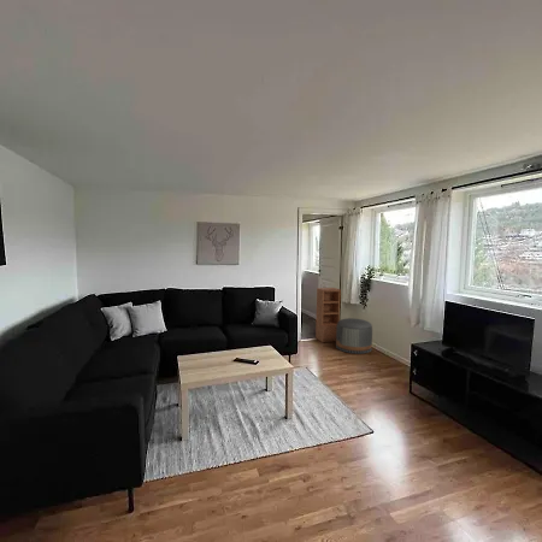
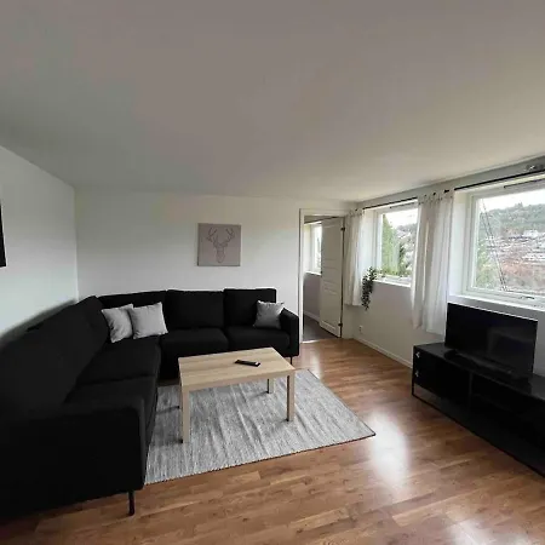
- pouf [335,317,373,355]
- bookcase [314,287,342,343]
